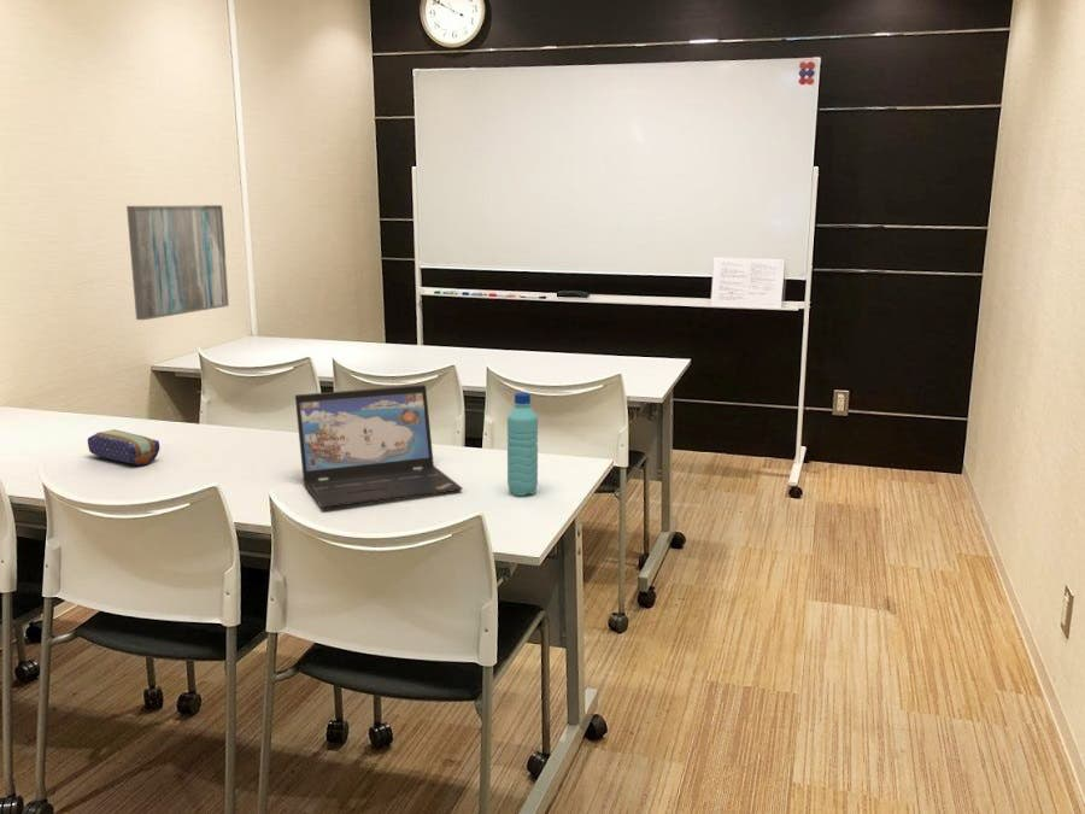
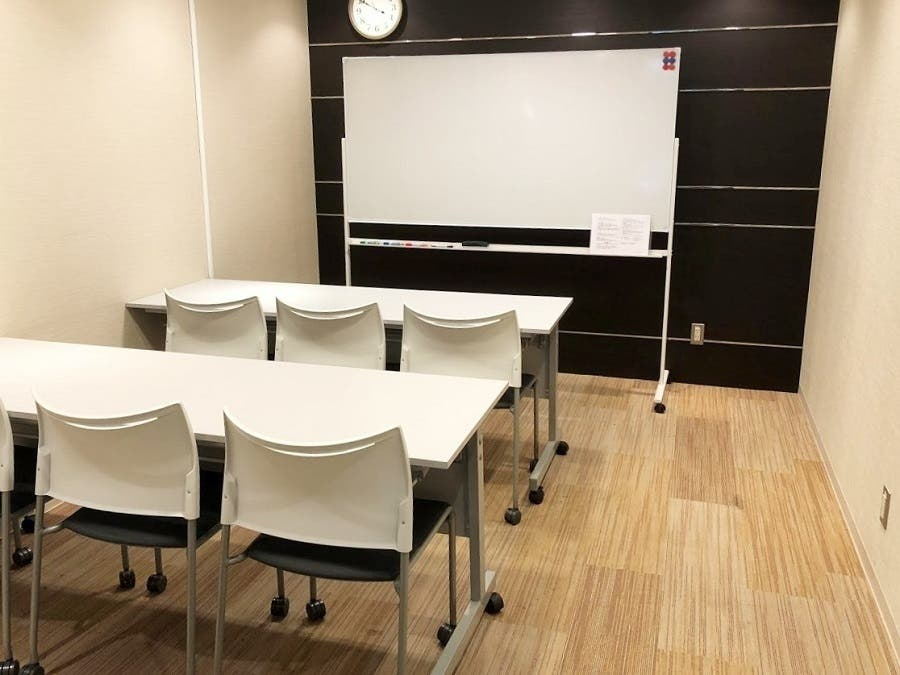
- wall art [125,204,230,321]
- water bottle [506,392,539,497]
- laptop [294,383,464,509]
- pencil case [87,428,160,467]
